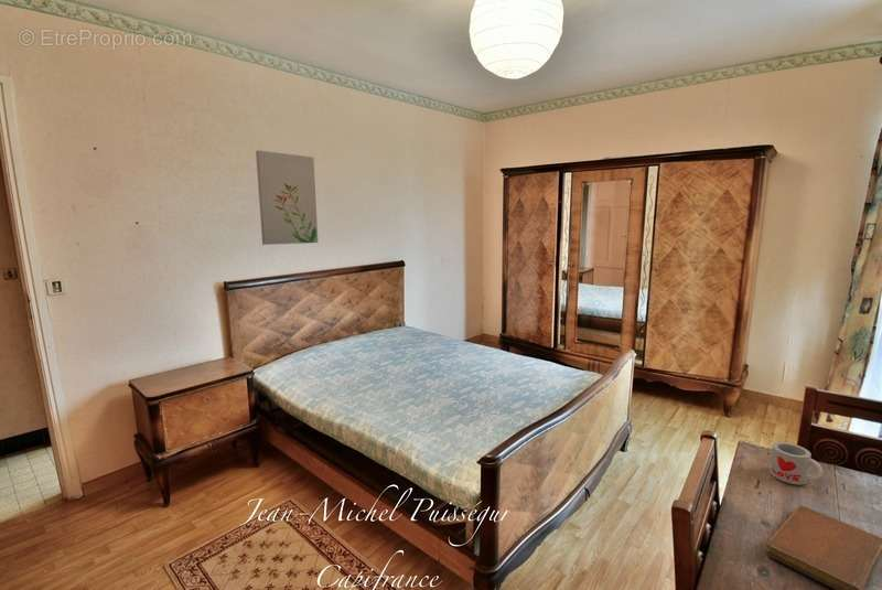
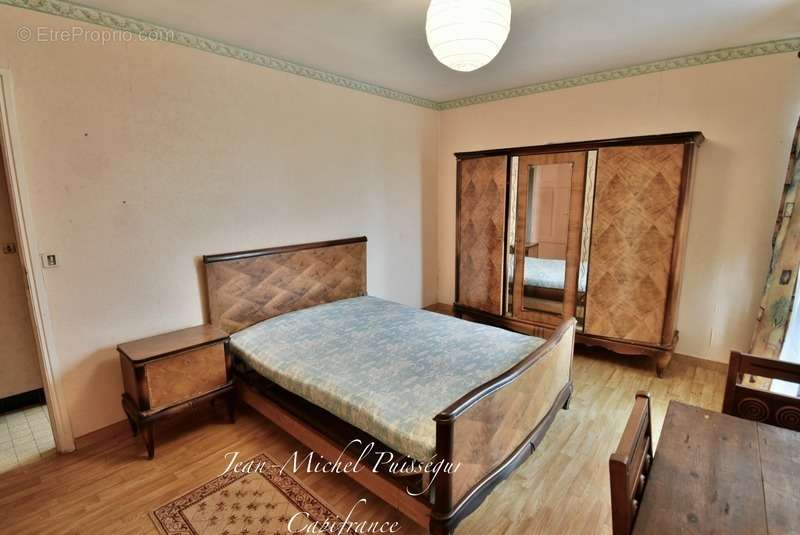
- wall art [255,149,319,246]
- mug [768,441,824,486]
- notebook [764,504,882,590]
